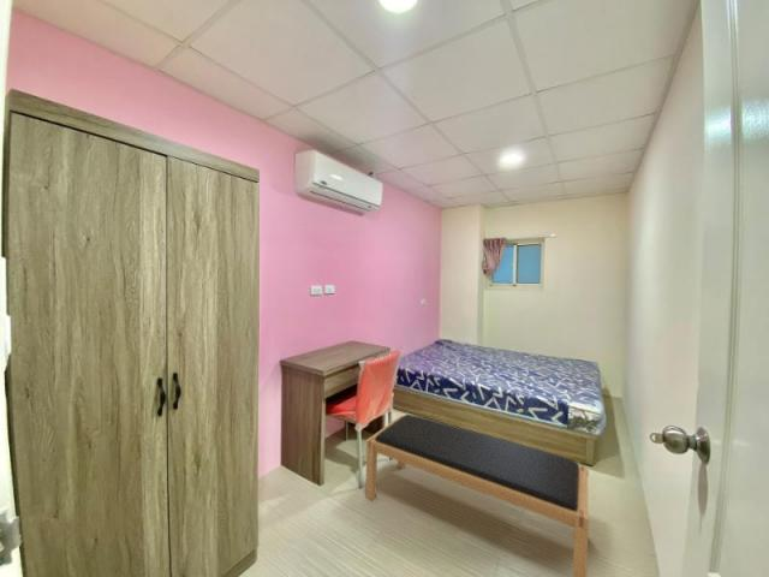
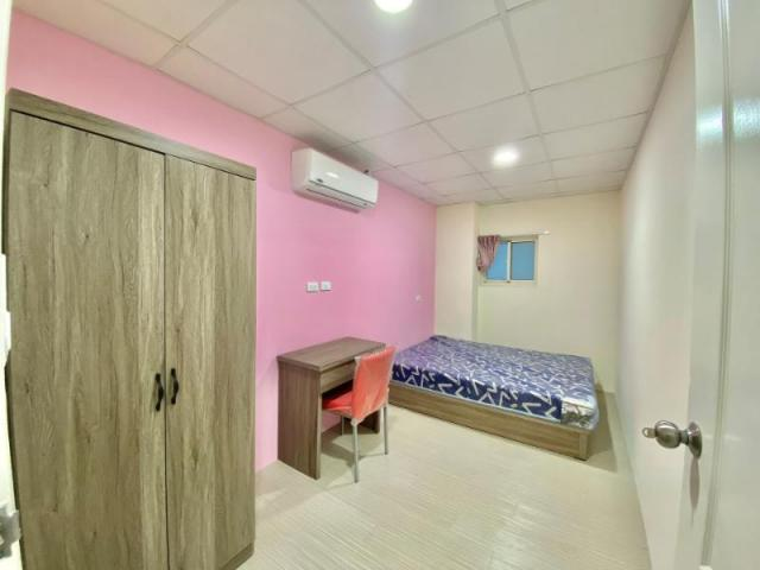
- bench [365,414,590,577]
